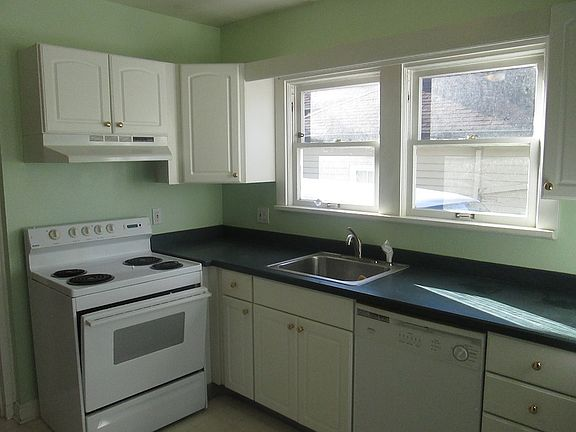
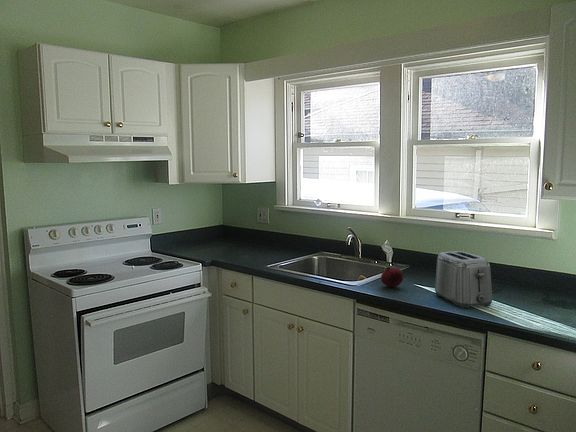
+ fruit [380,266,404,288]
+ toaster [434,250,493,309]
